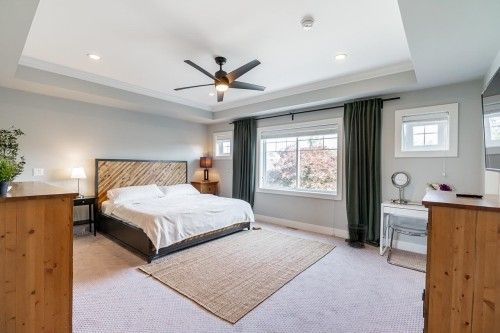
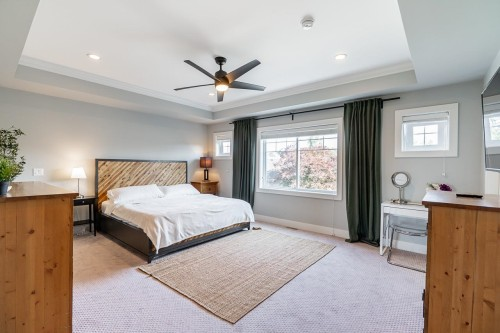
- waste bin [346,222,368,249]
